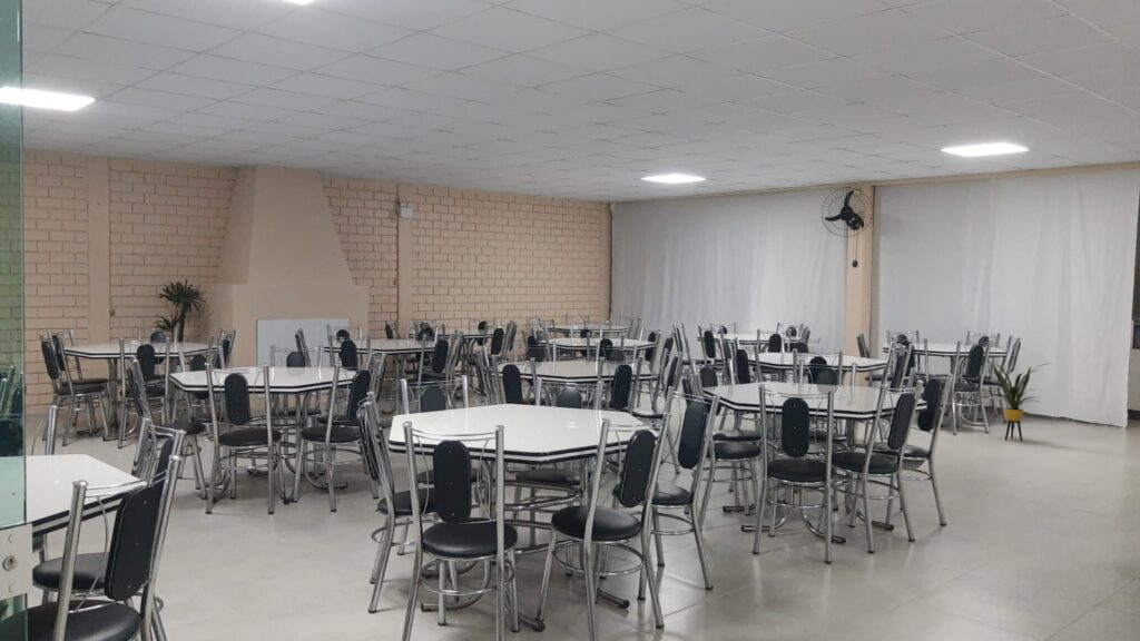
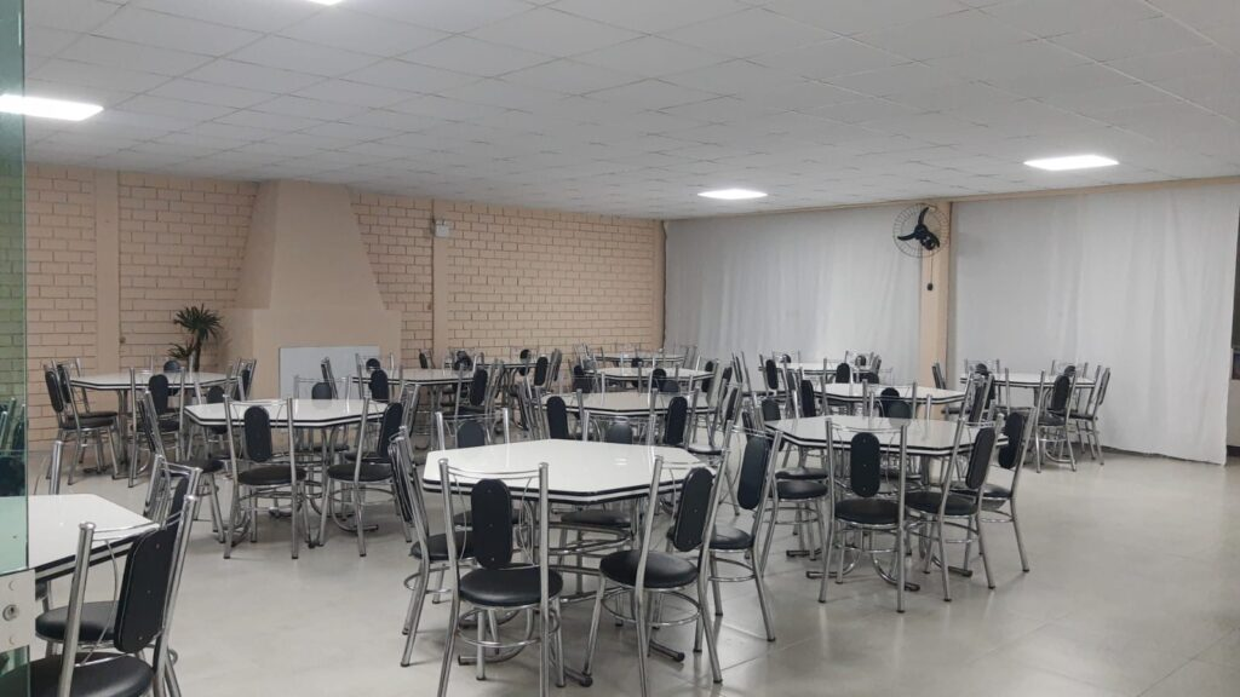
- house plant [984,361,1053,442]
